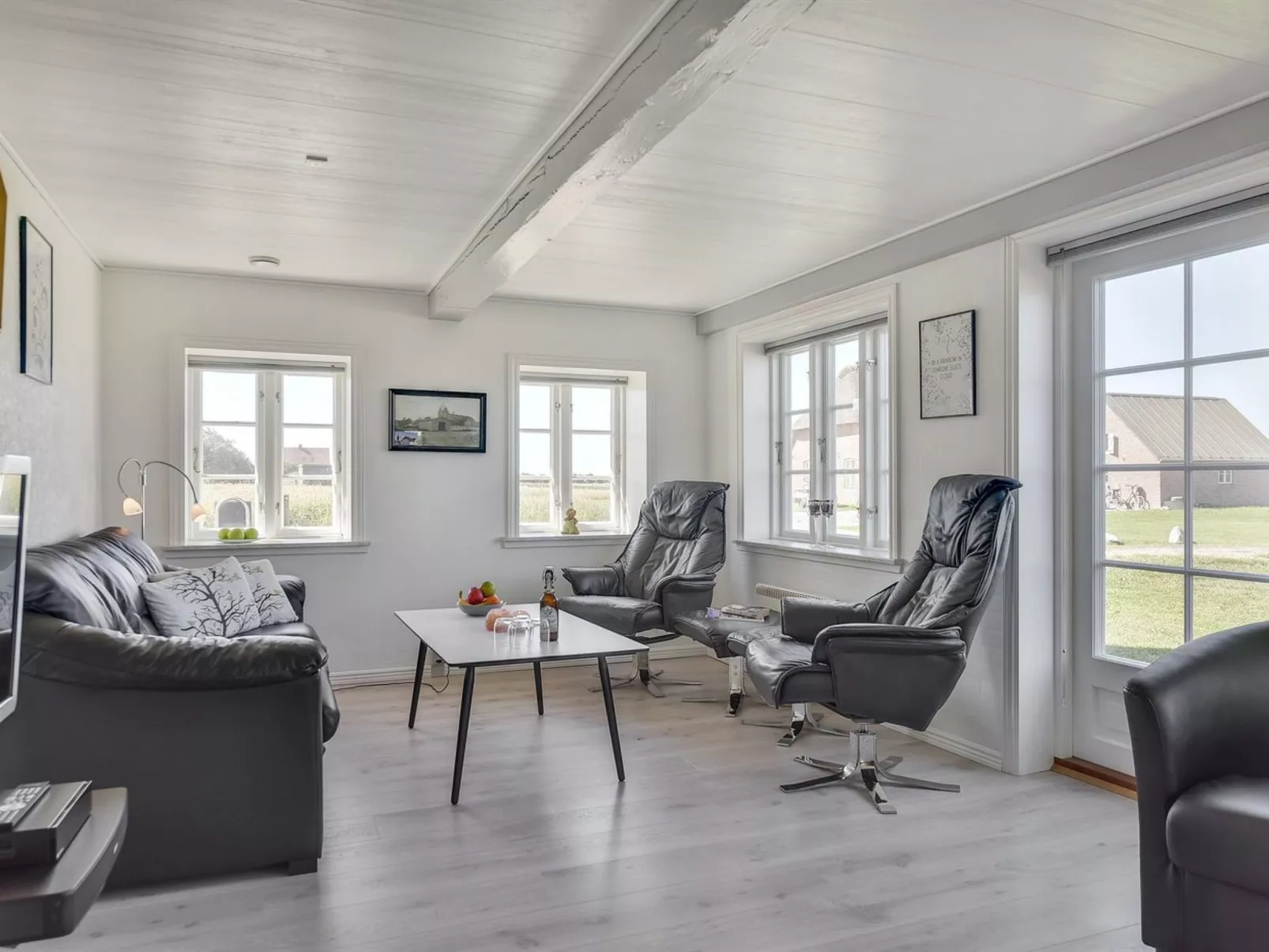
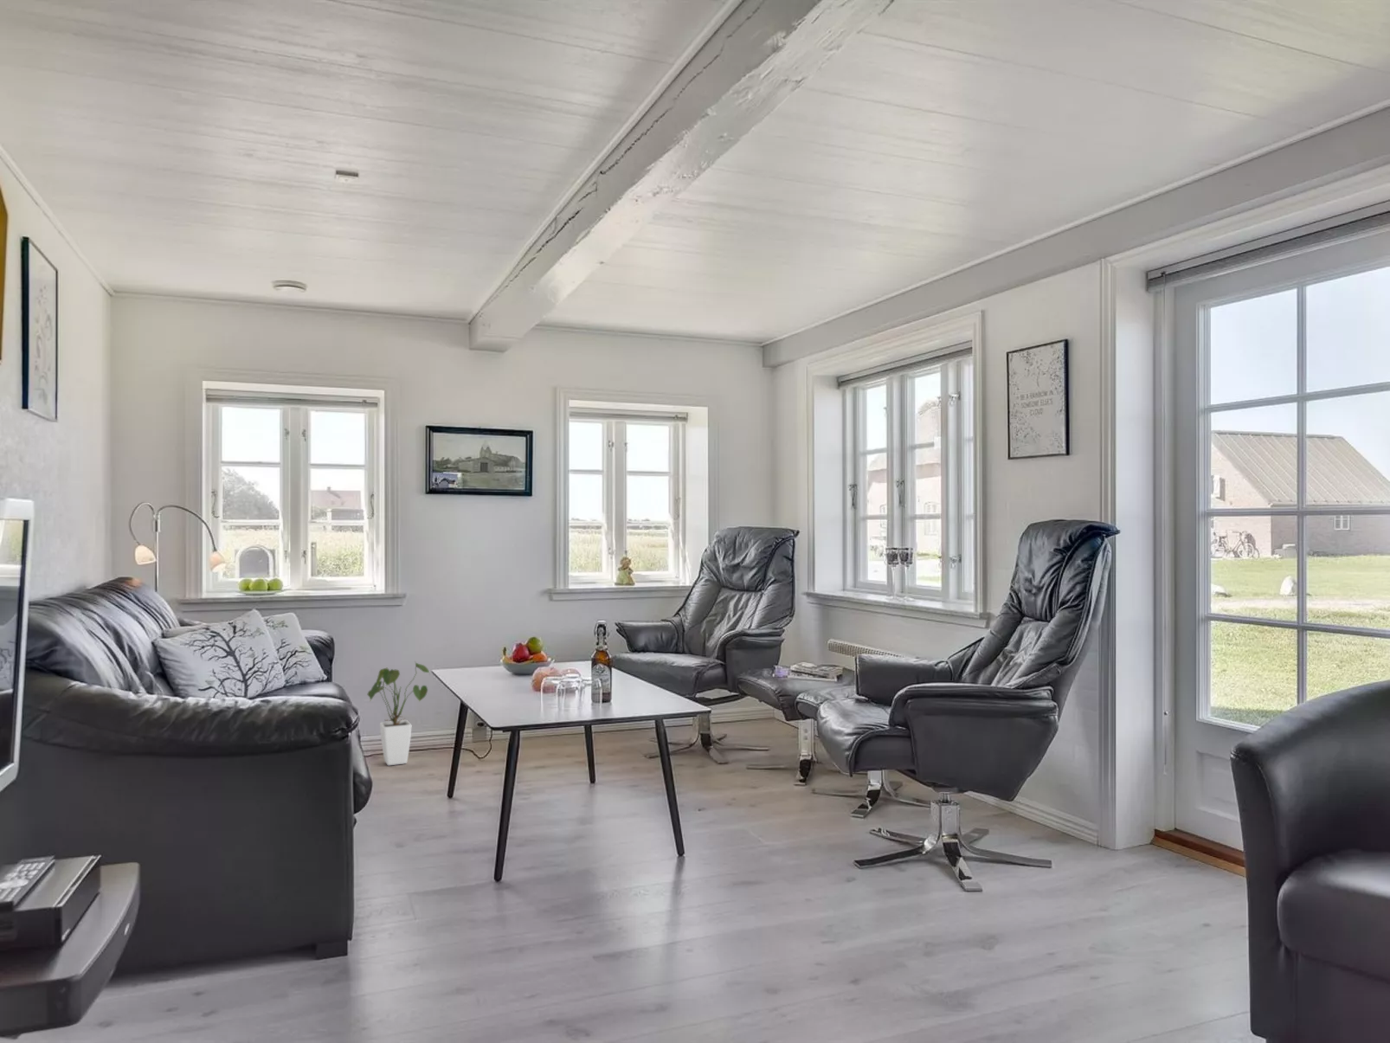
+ house plant [367,660,432,766]
